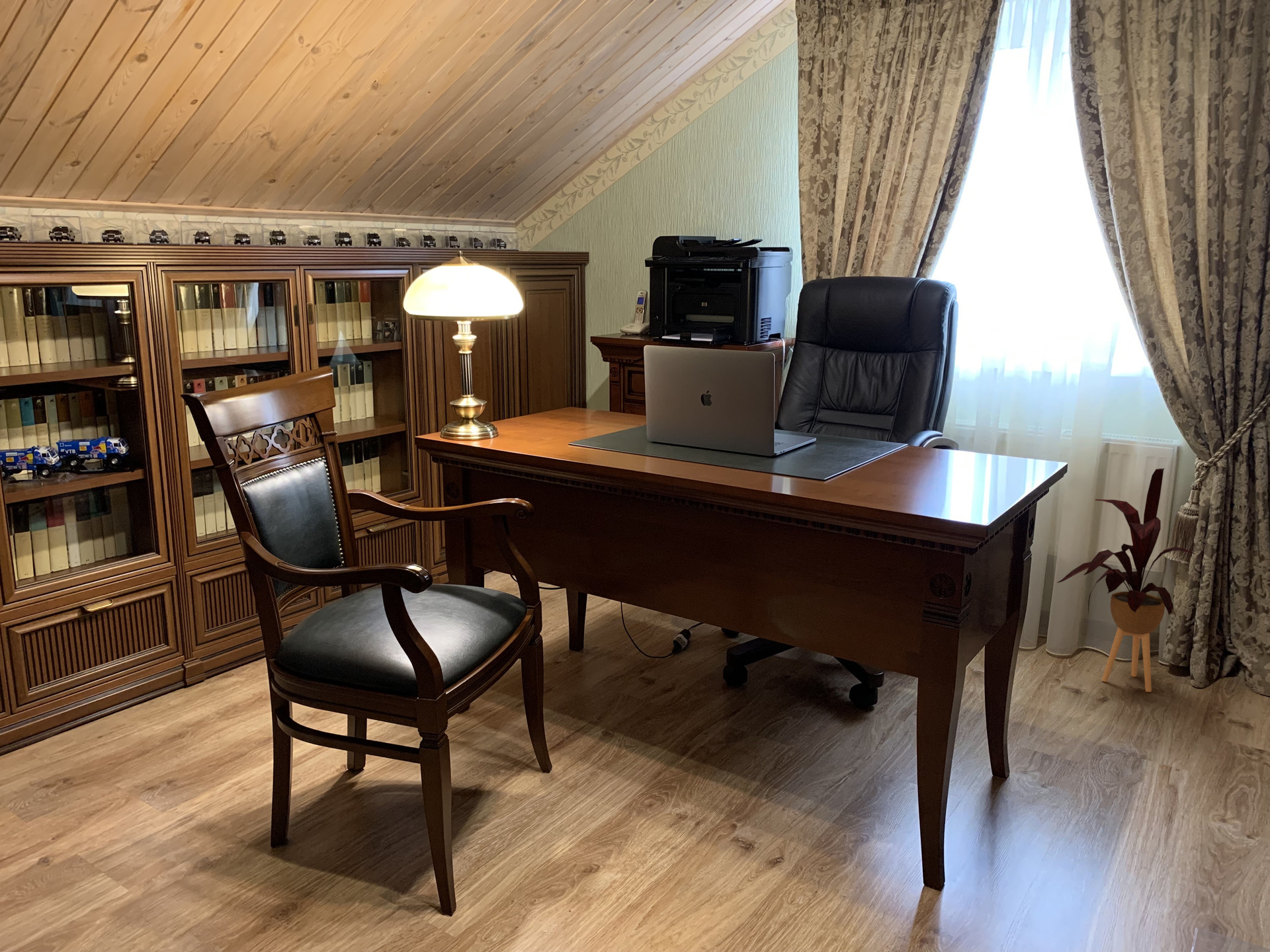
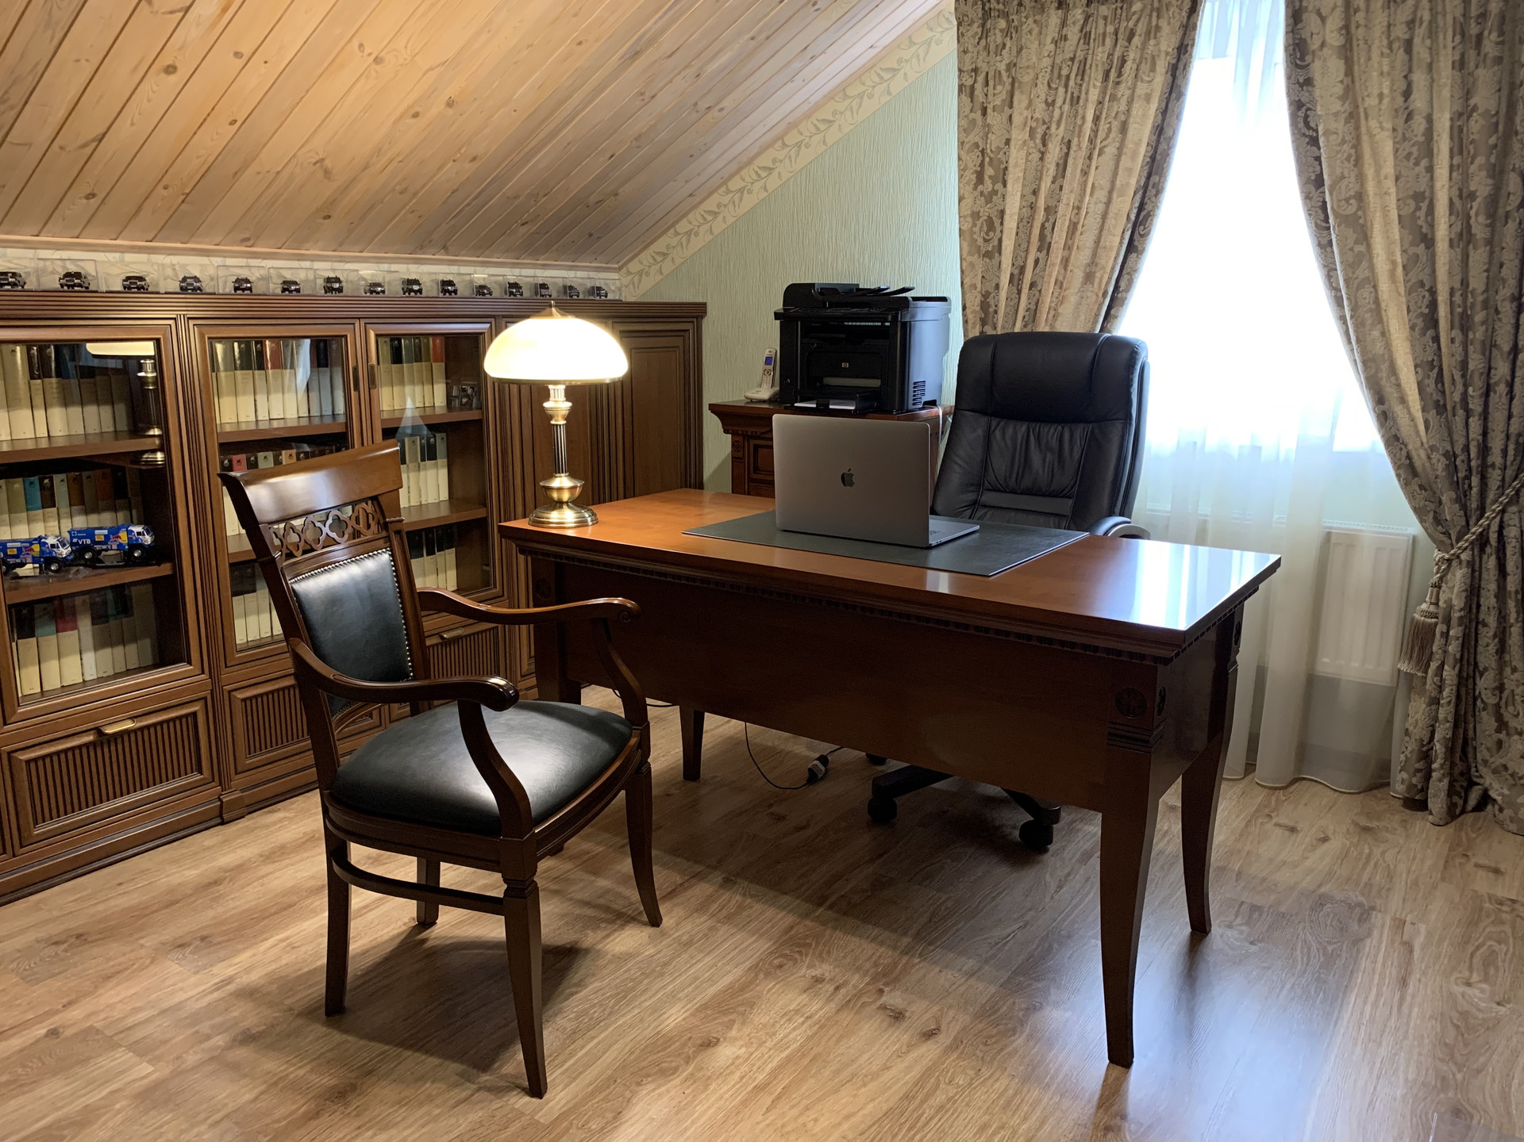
- house plant [1056,467,1195,692]
